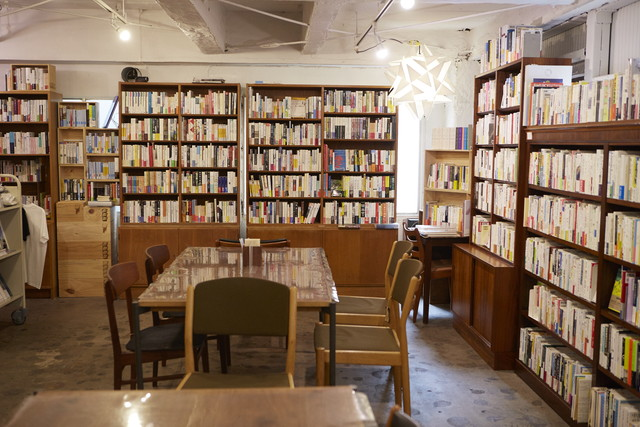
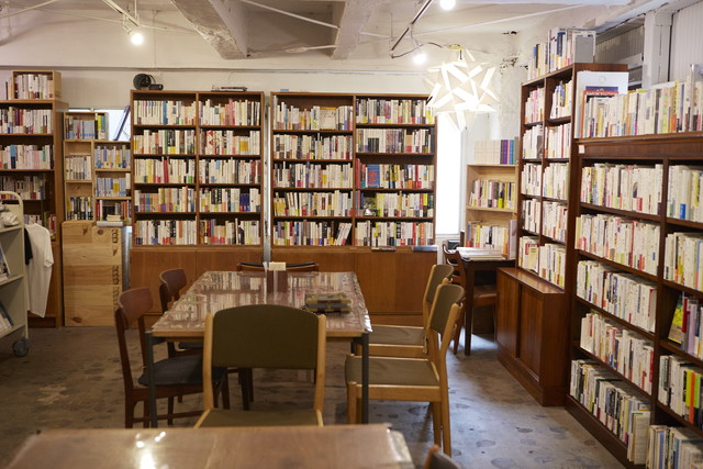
+ book [299,291,353,313]
